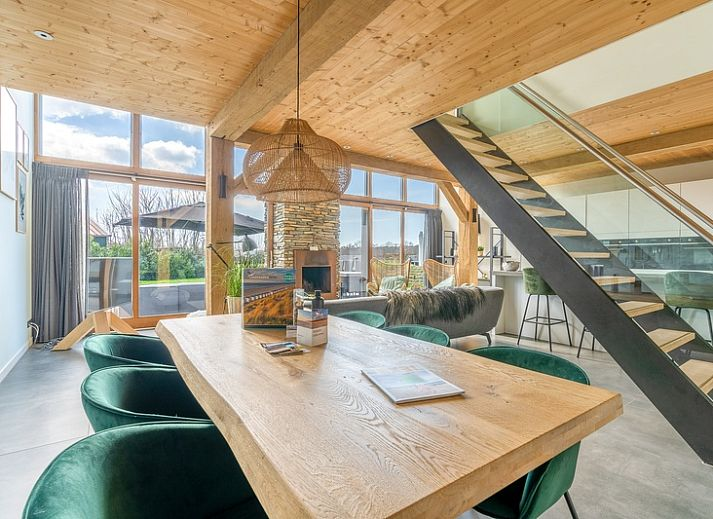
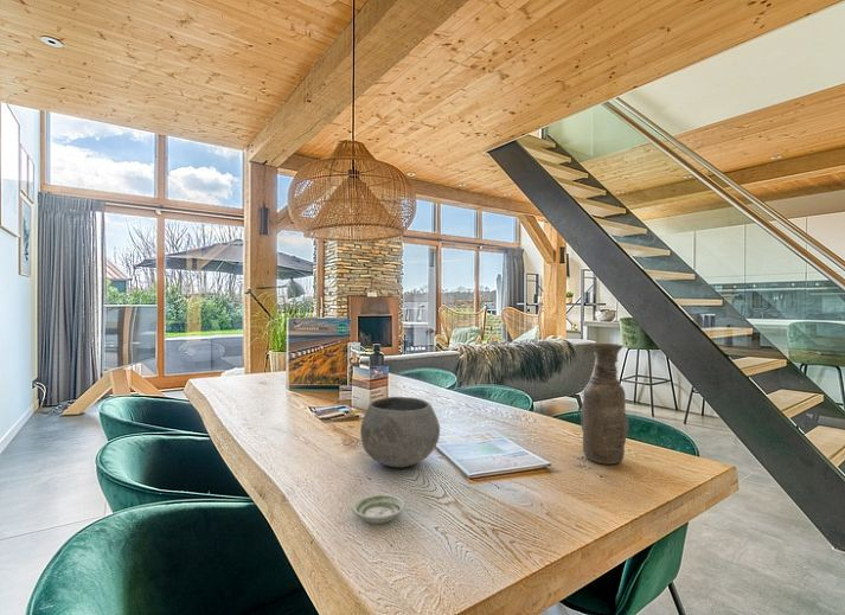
+ vase [580,342,629,465]
+ saucer [351,493,407,525]
+ bowl [359,396,441,468]
